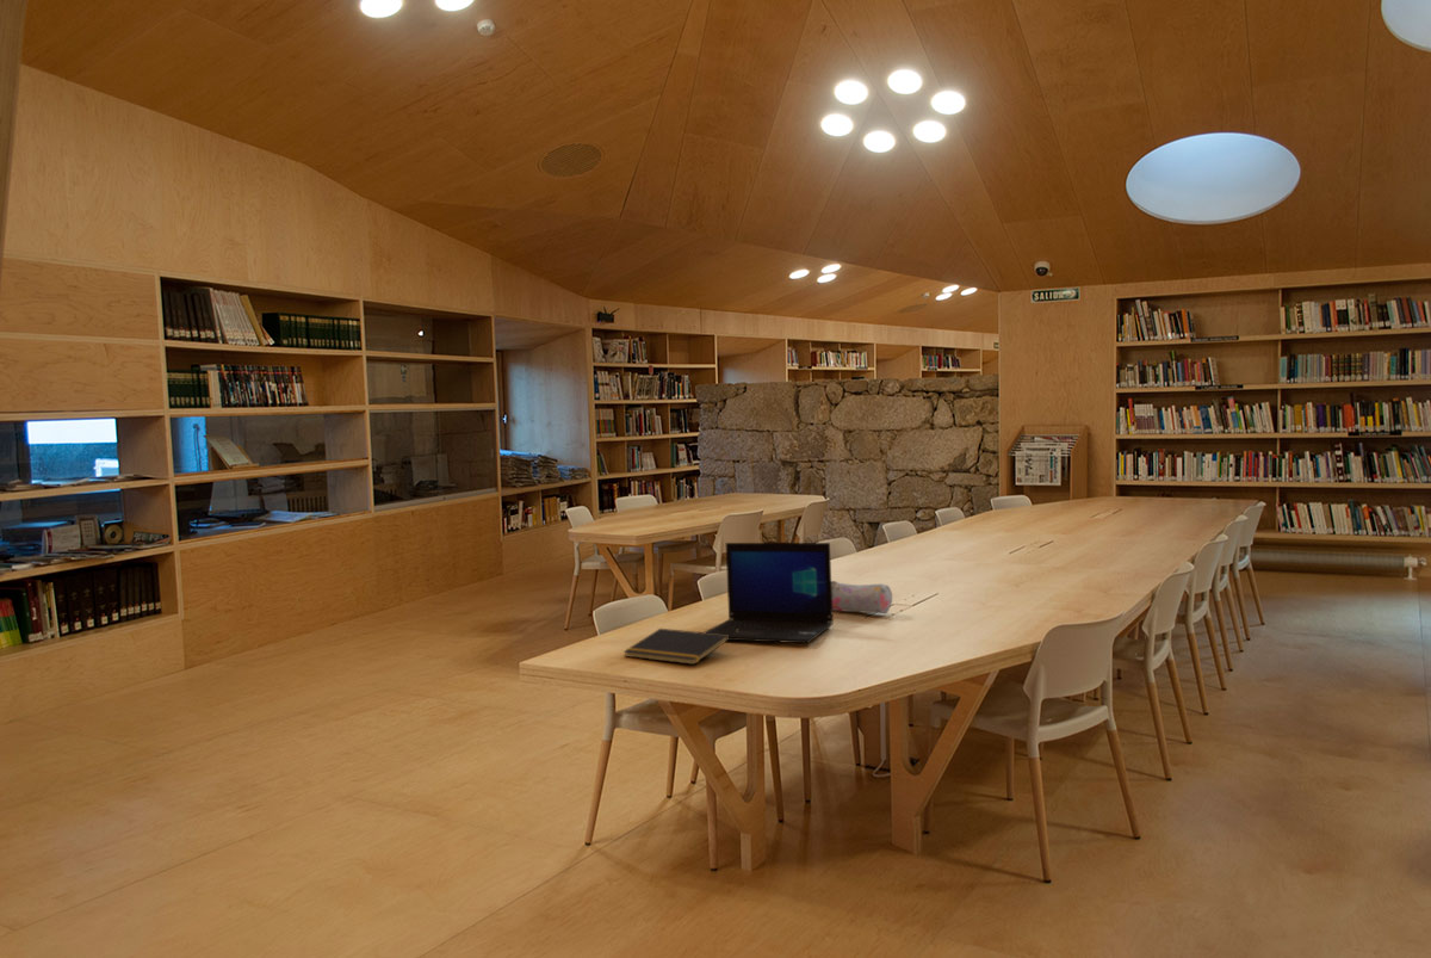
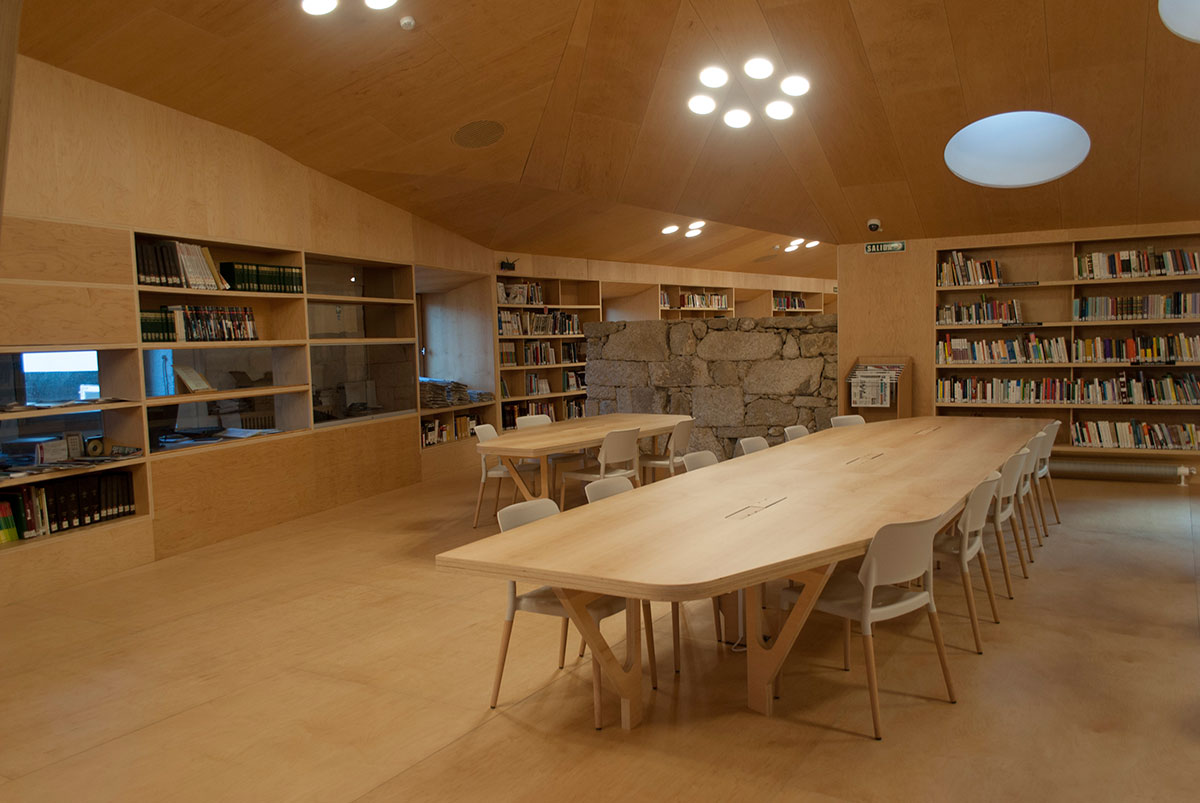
- notepad [622,628,730,666]
- laptop [705,542,835,644]
- pencil case [831,580,893,614]
